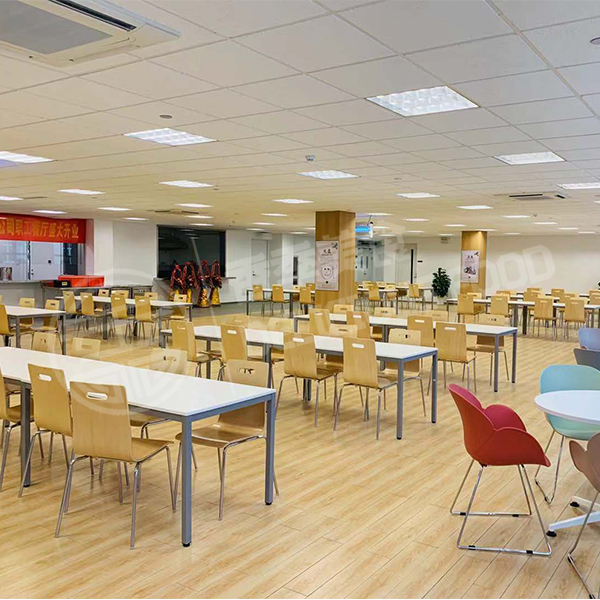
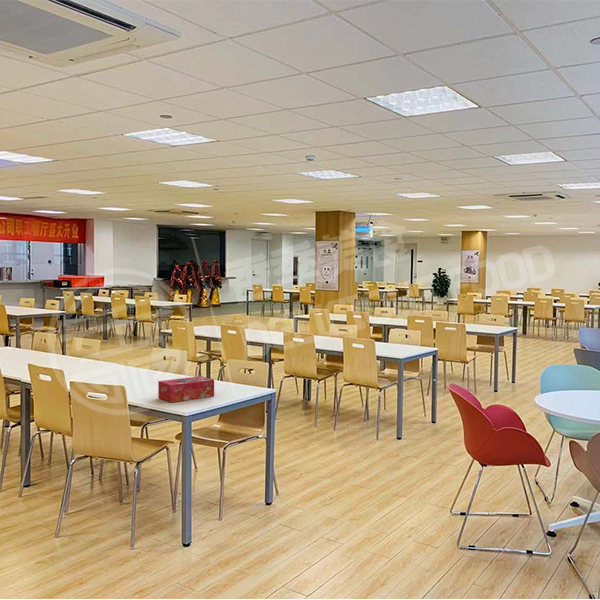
+ tissue box [157,375,215,403]
